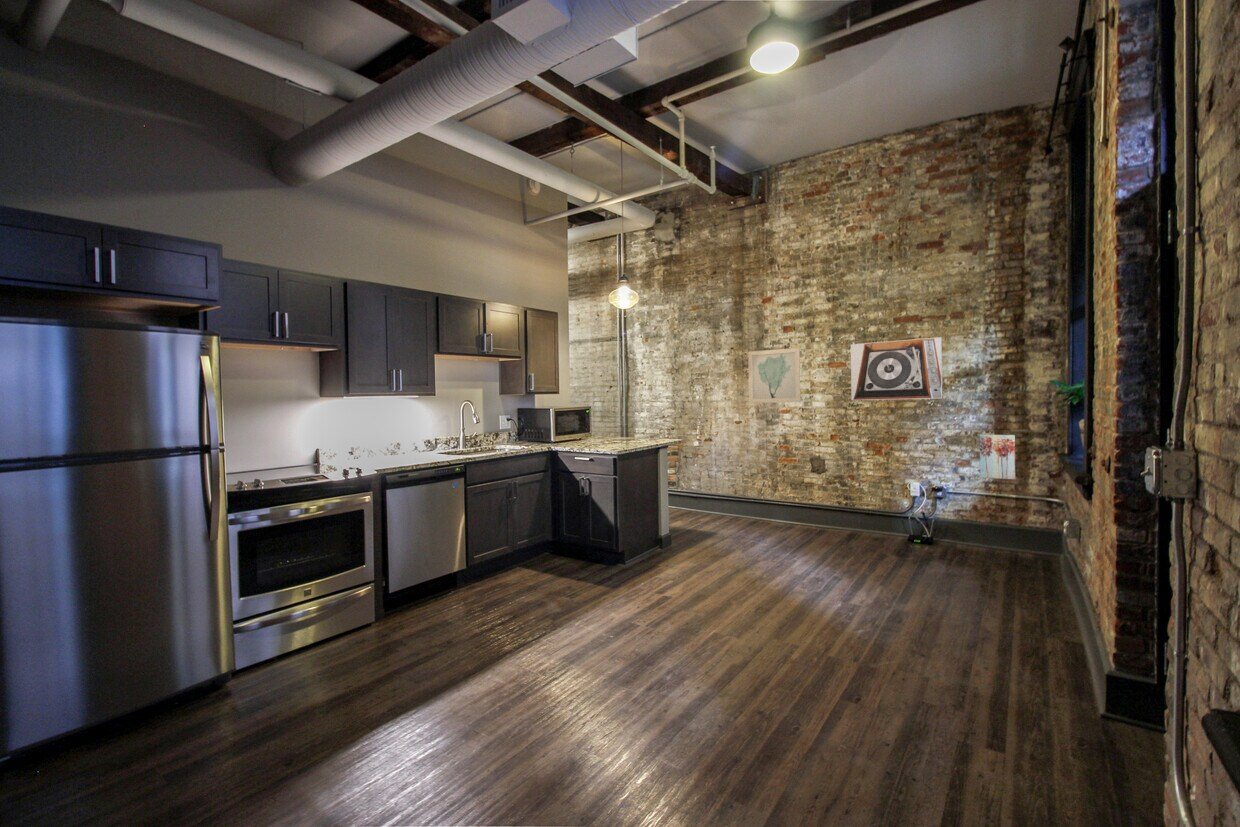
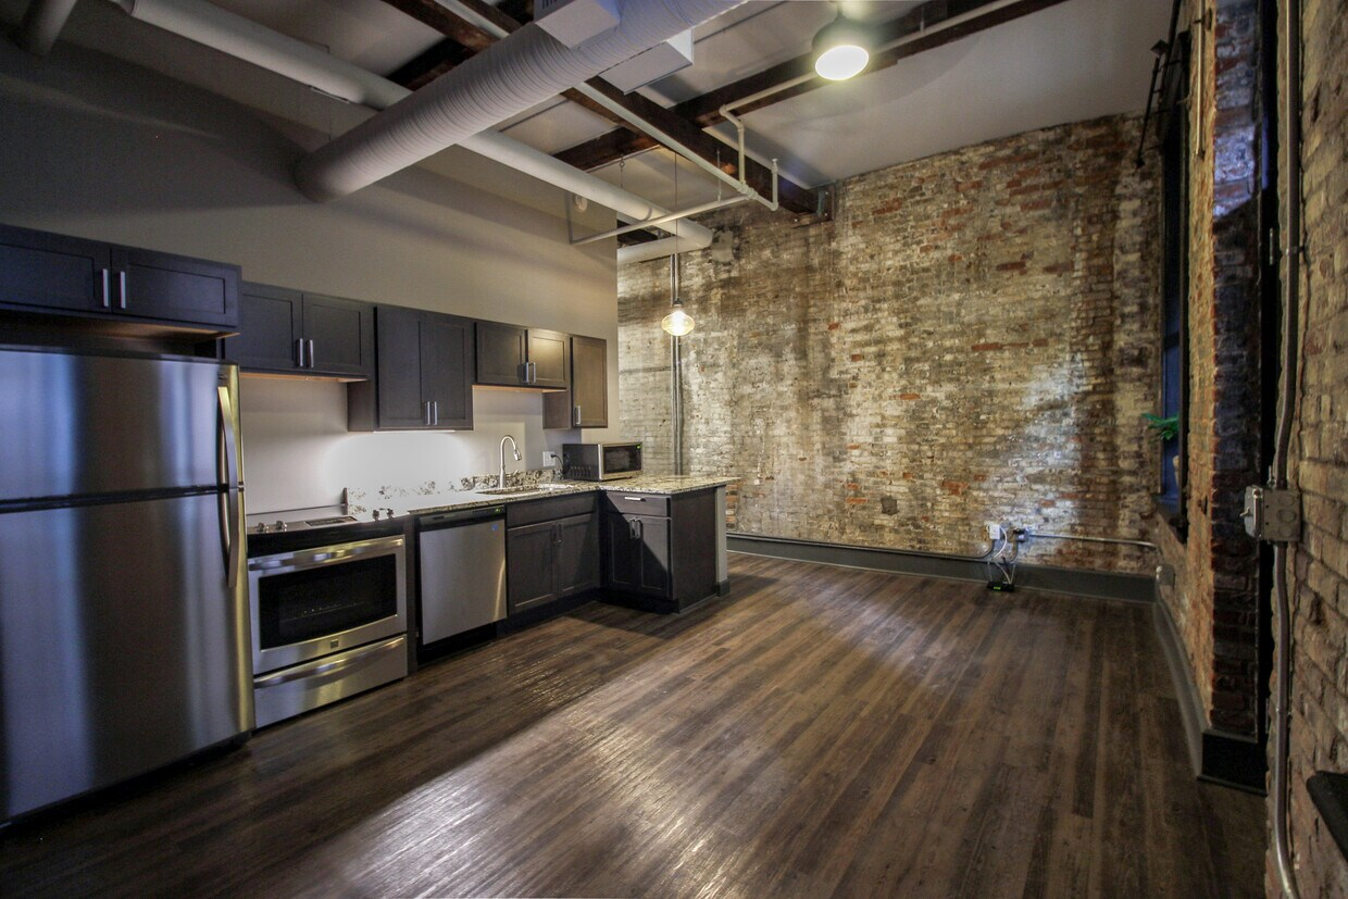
- wall art [979,434,1016,480]
- wall art [747,347,801,404]
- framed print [850,336,943,401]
